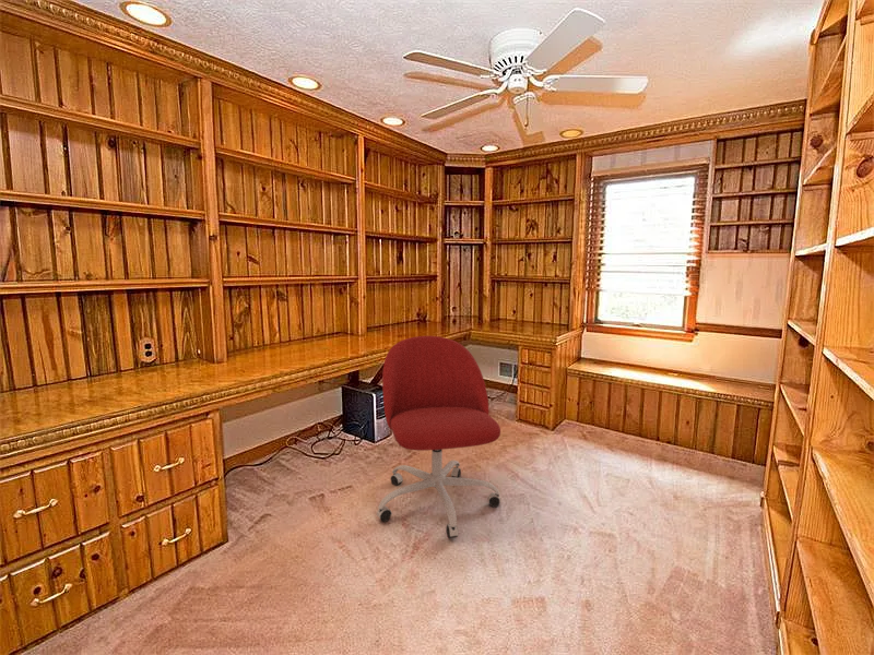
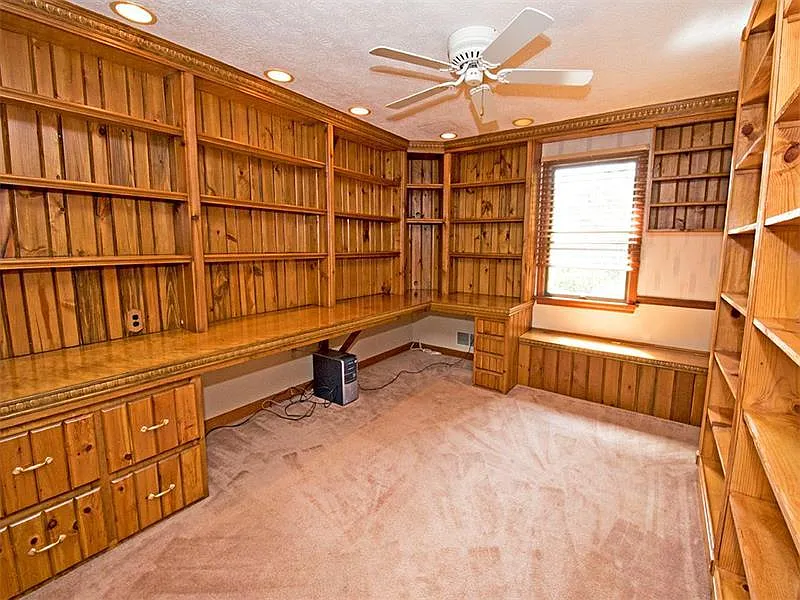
- office chair [376,335,501,539]
